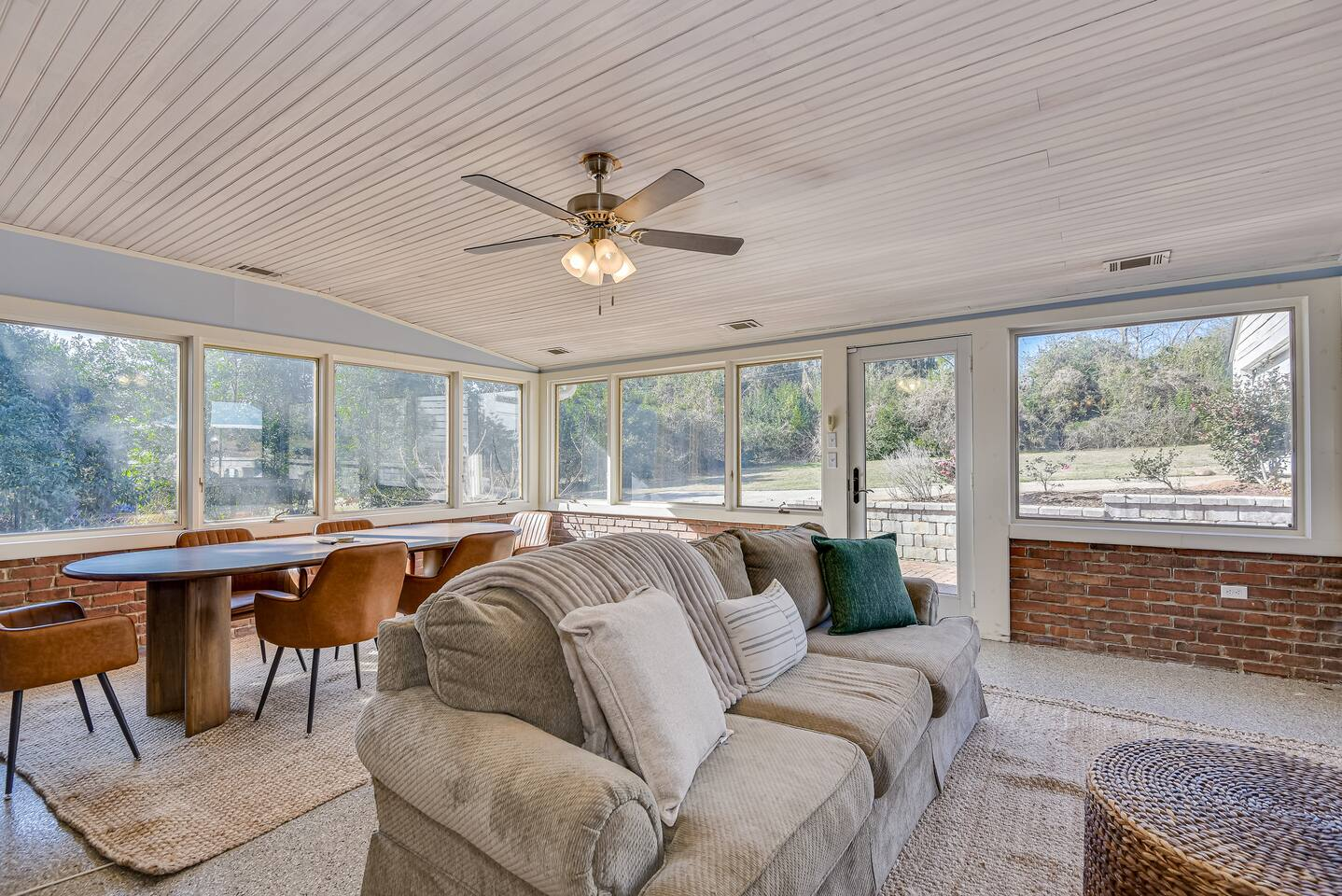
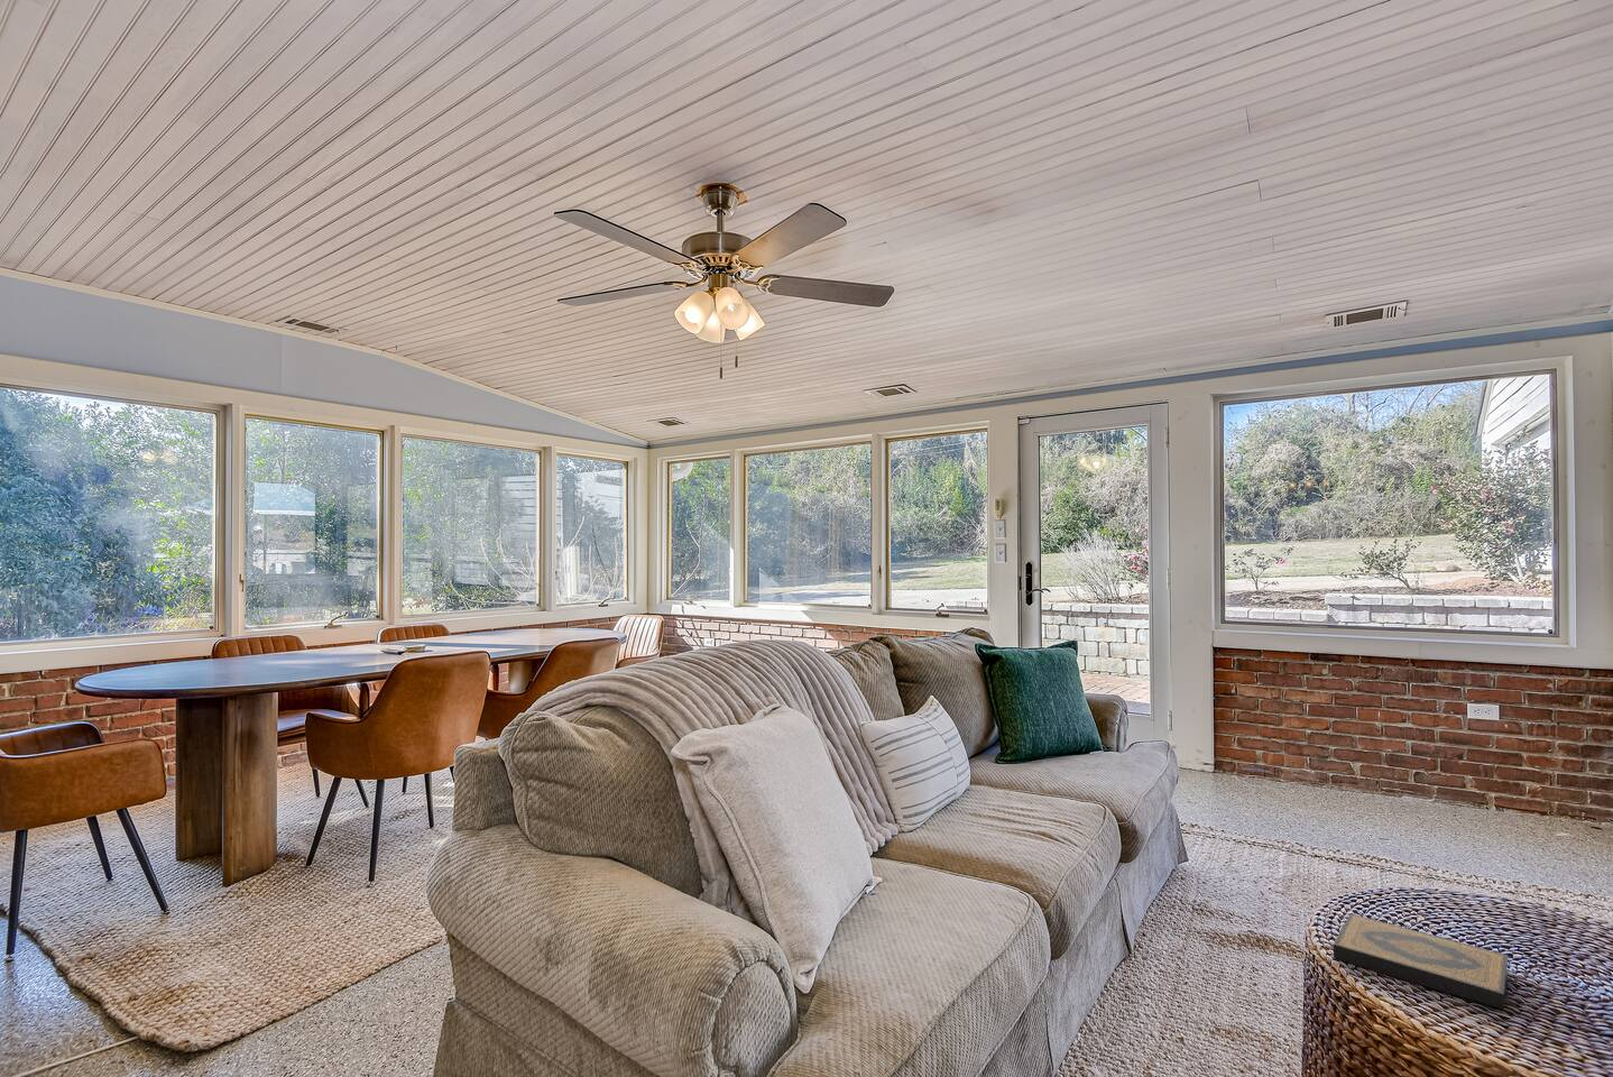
+ hardback book [1333,912,1510,1011]
